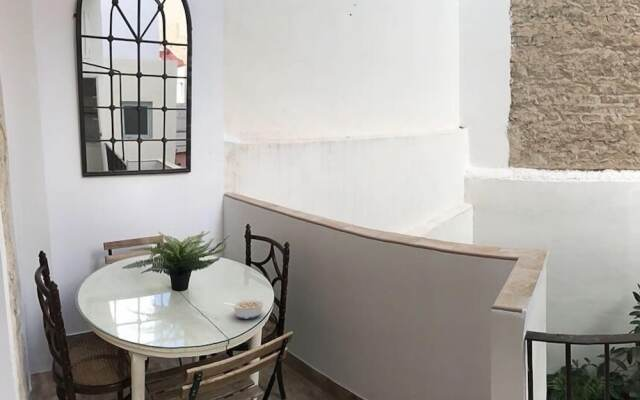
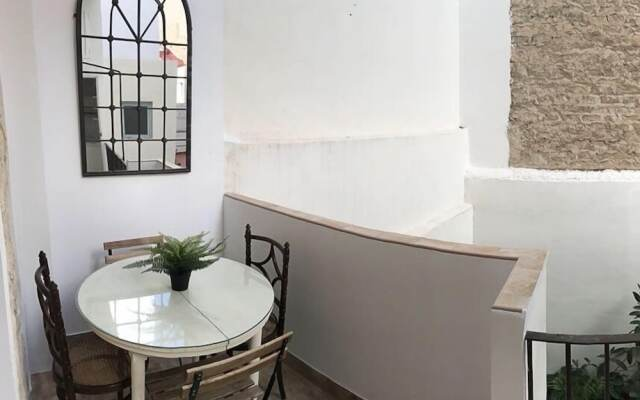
- legume [223,298,266,320]
